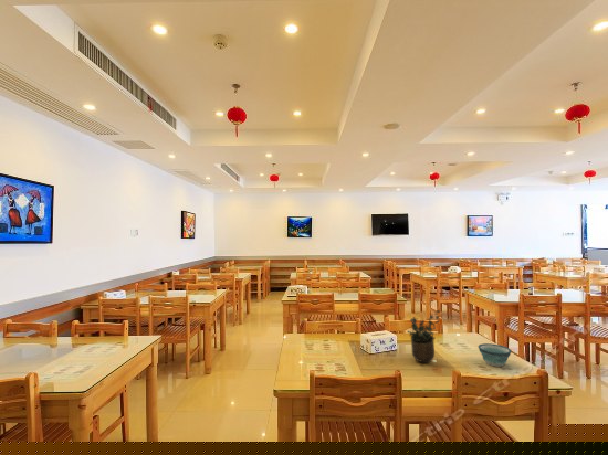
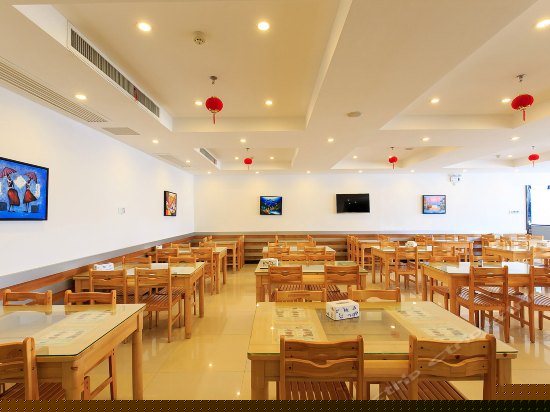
- bowl [478,342,513,368]
- potted plant [406,309,441,364]
